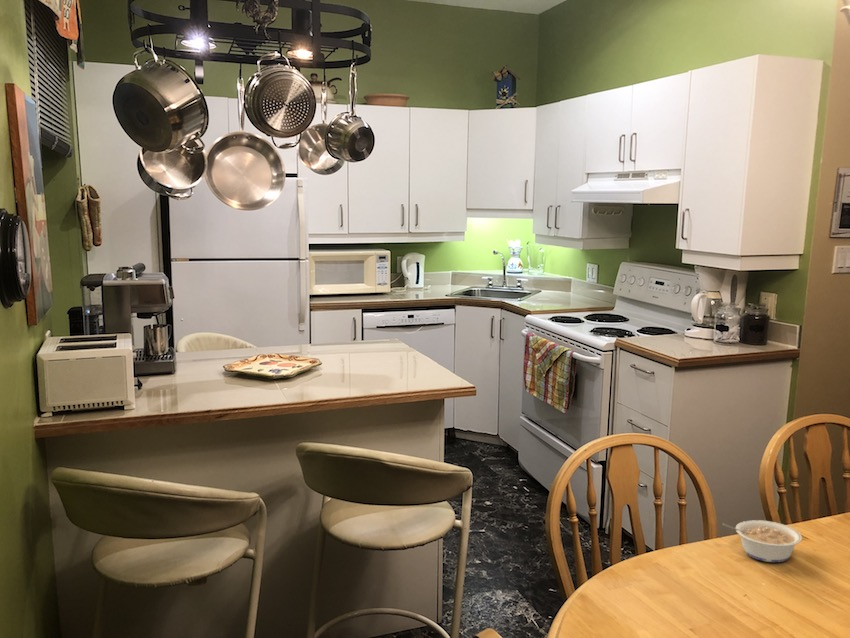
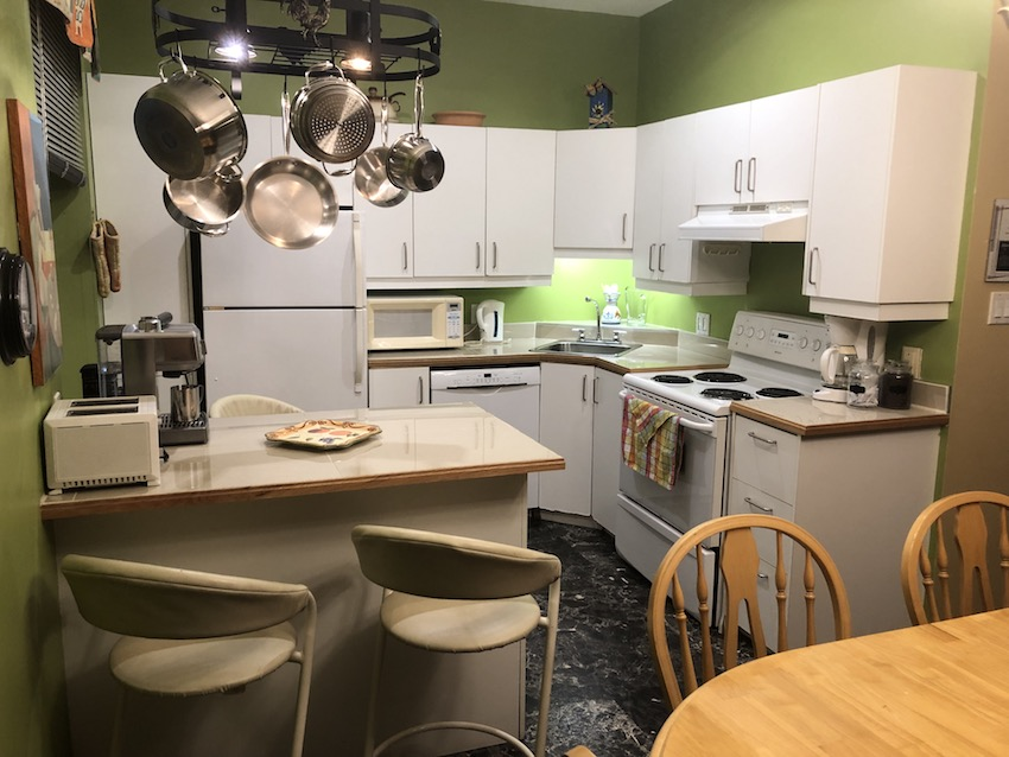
- legume [722,519,803,563]
